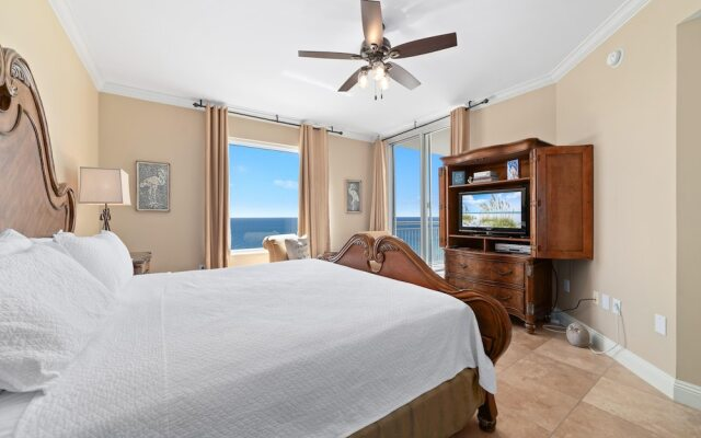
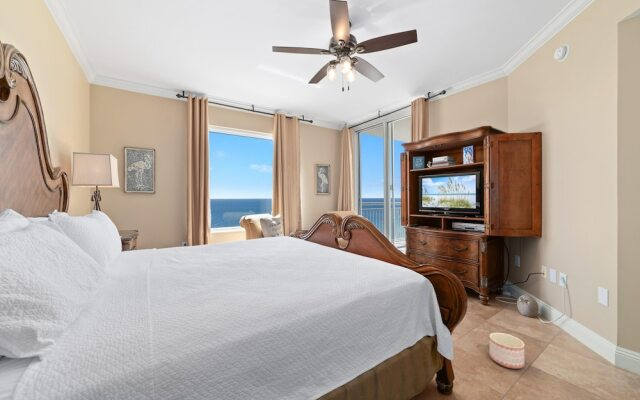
+ planter [489,332,525,370]
